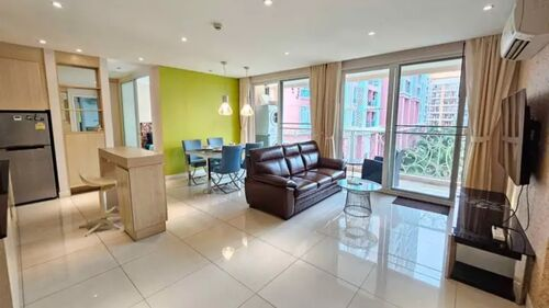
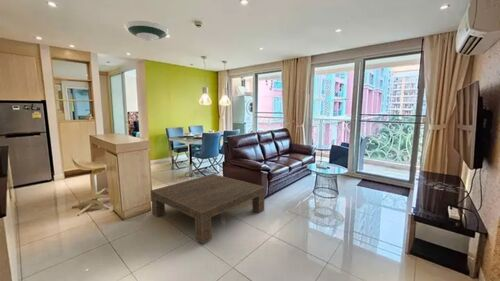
+ coffee table [150,173,266,244]
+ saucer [123,20,170,42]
